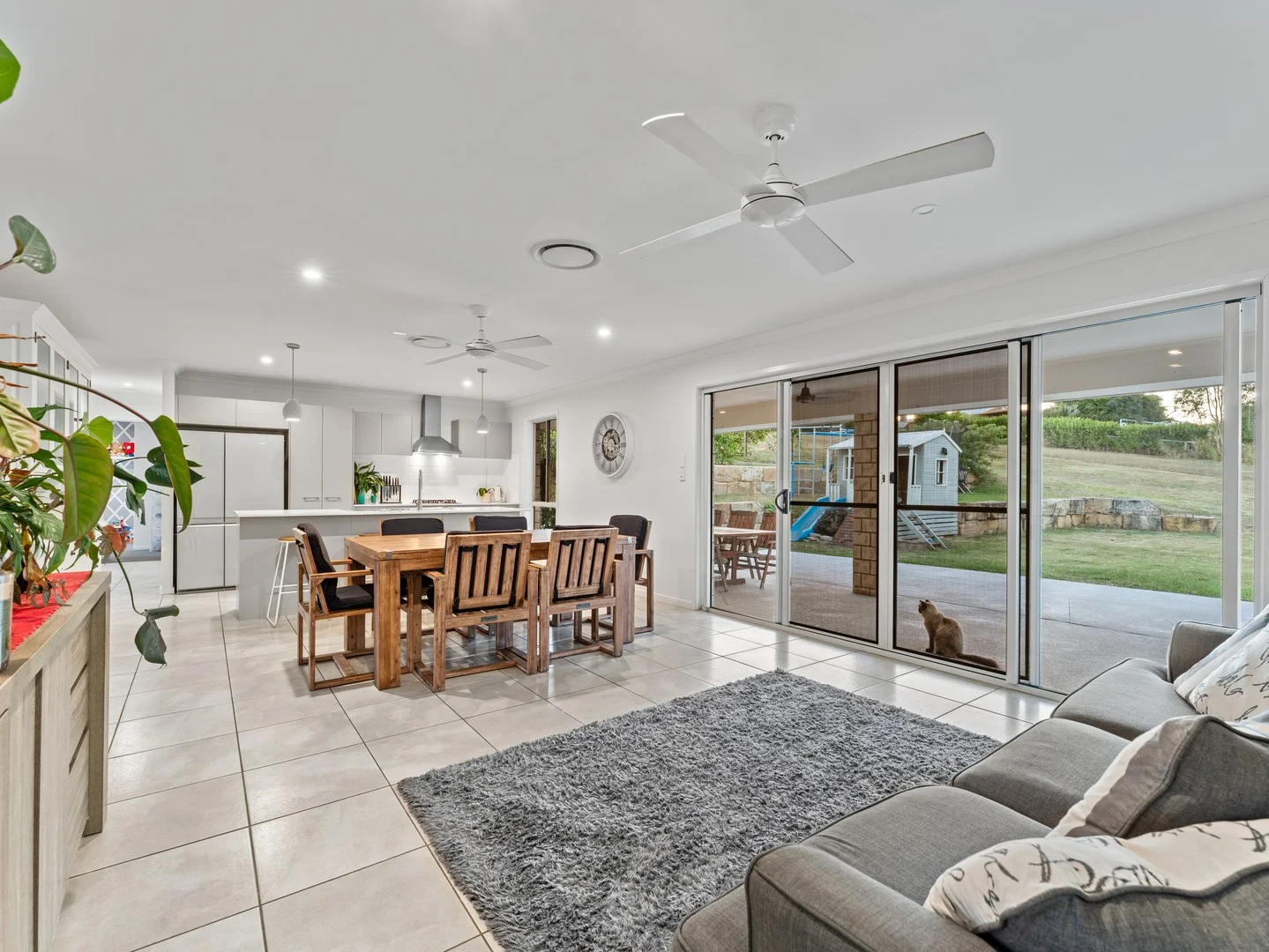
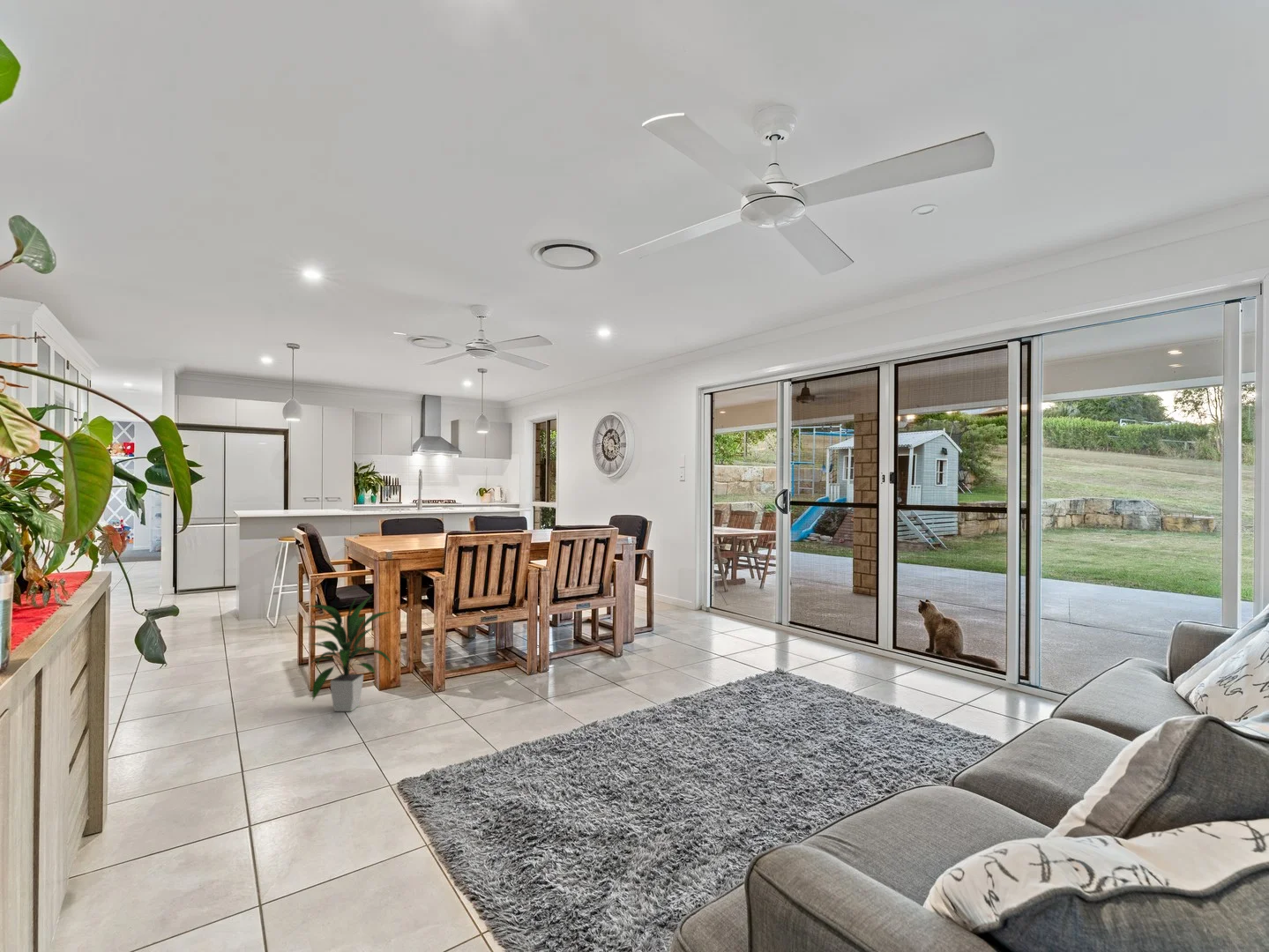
+ indoor plant [302,592,395,712]
